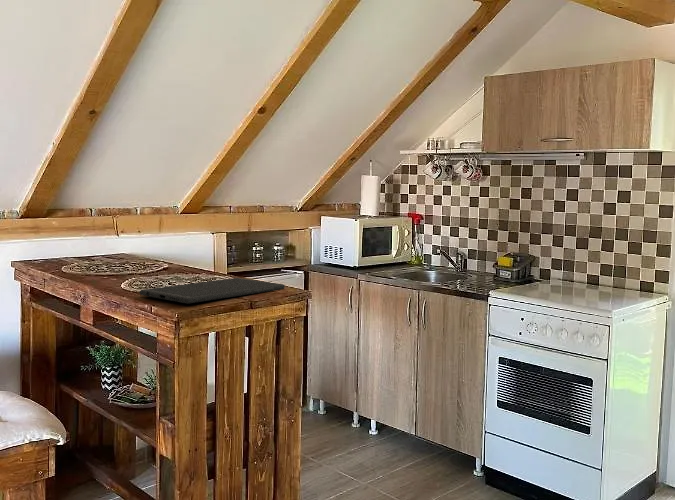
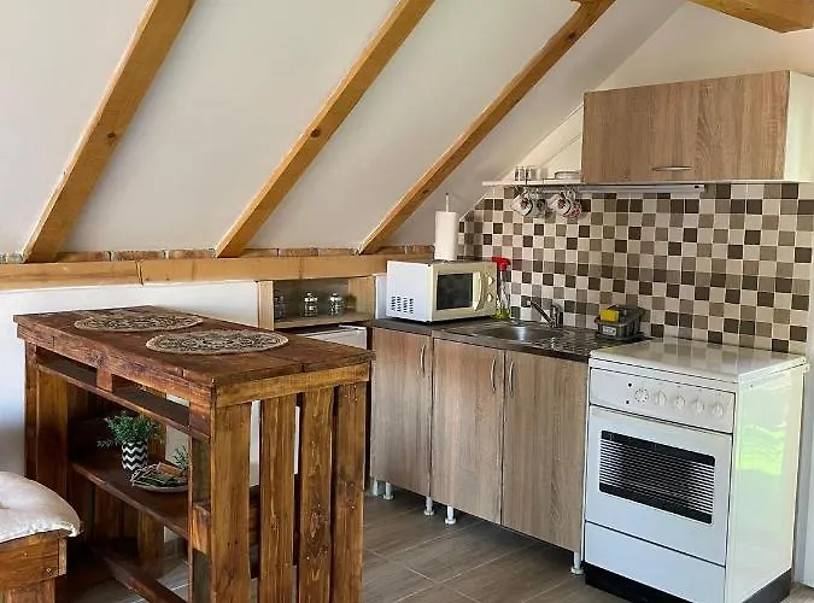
- cutting board [139,277,286,304]
